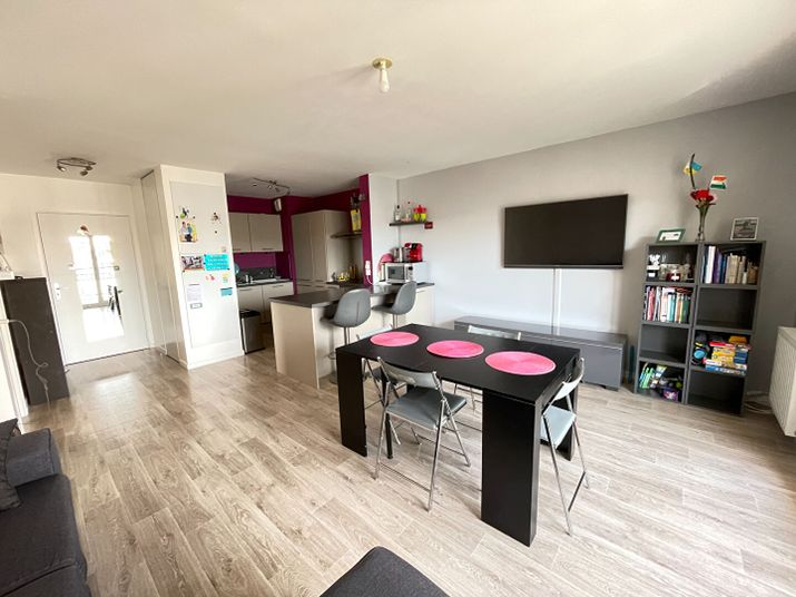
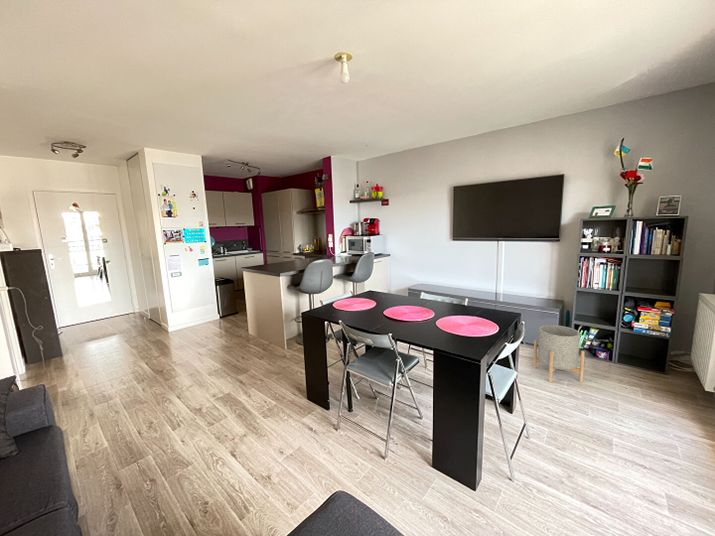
+ planter [532,324,586,383]
